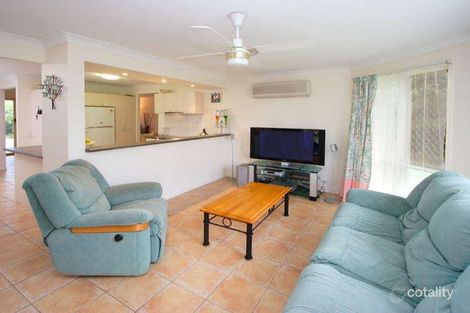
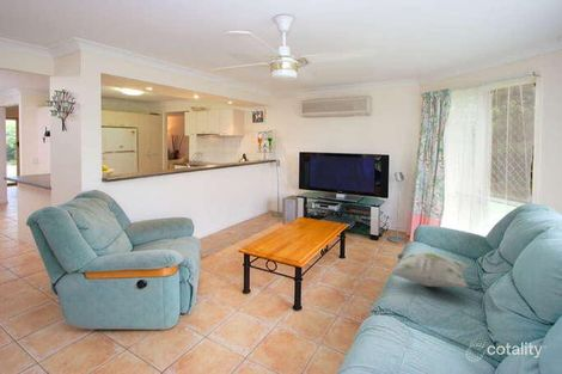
+ decorative pillow [389,251,470,289]
